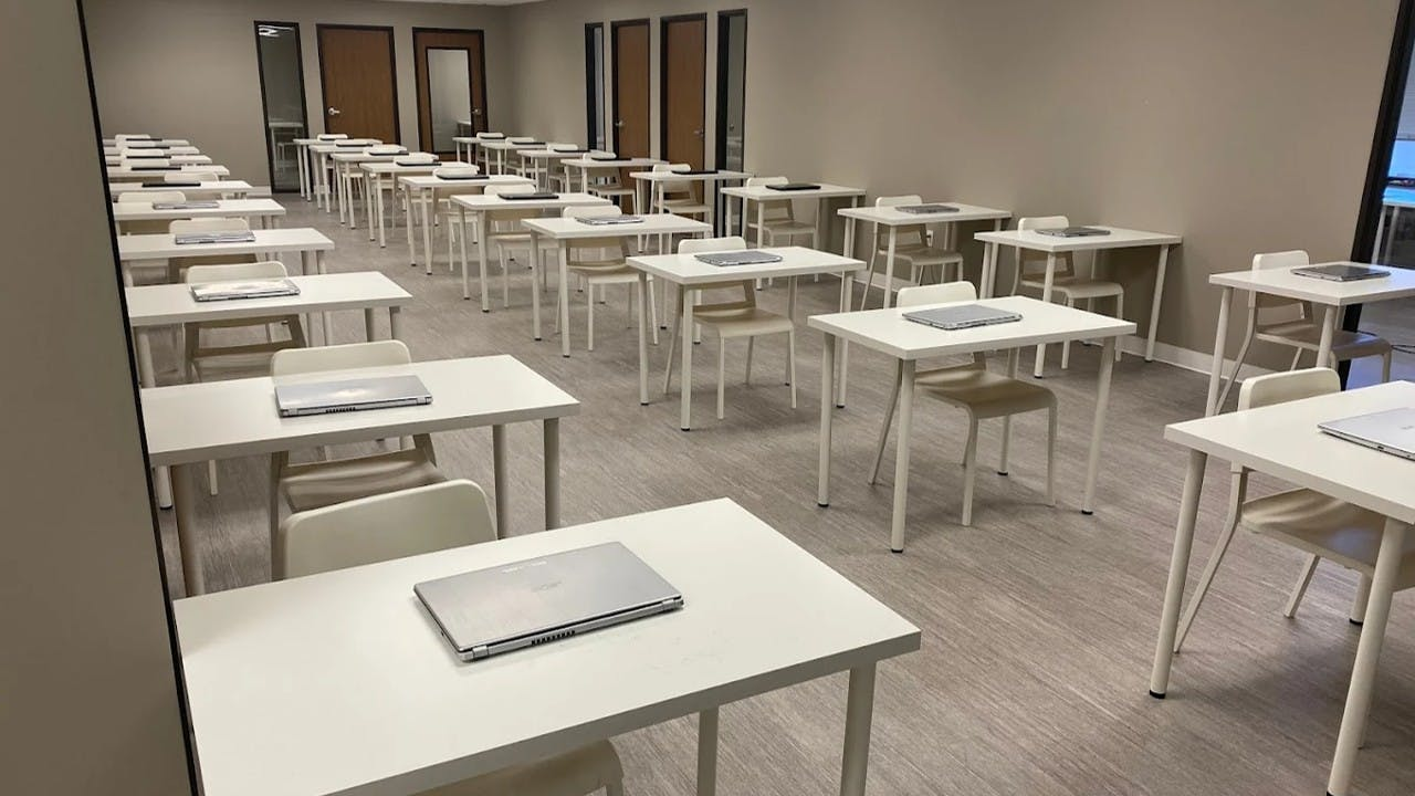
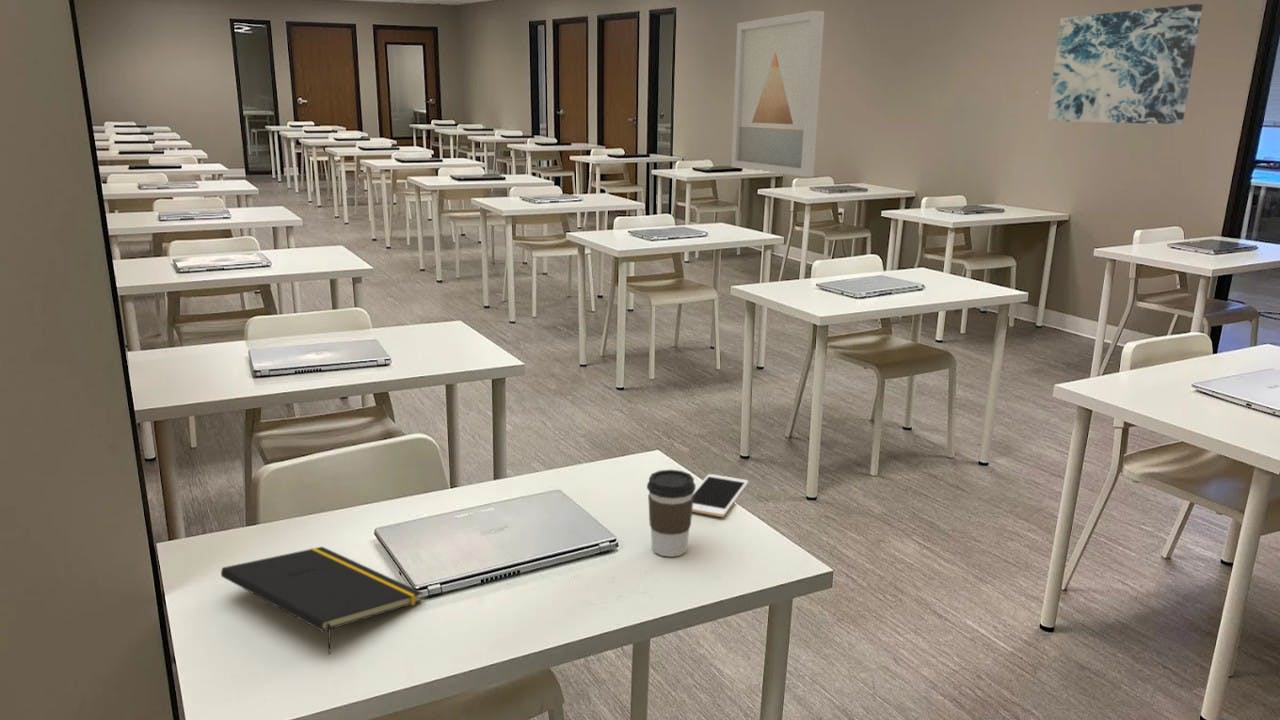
+ cell phone [692,473,749,518]
+ coffee cup [646,469,696,558]
+ notepad [220,546,423,656]
+ wall art [730,10,825,178]
+ wall art [1046,3,1204,125]
